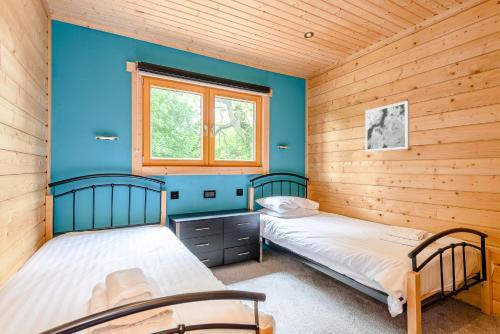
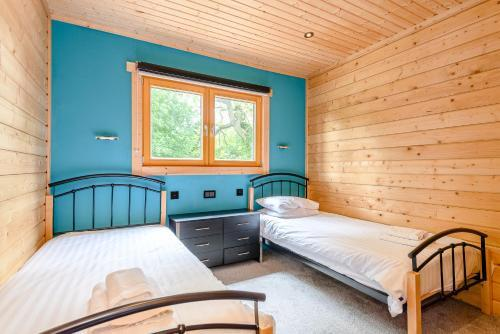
- wall art [364,100,410,153]
